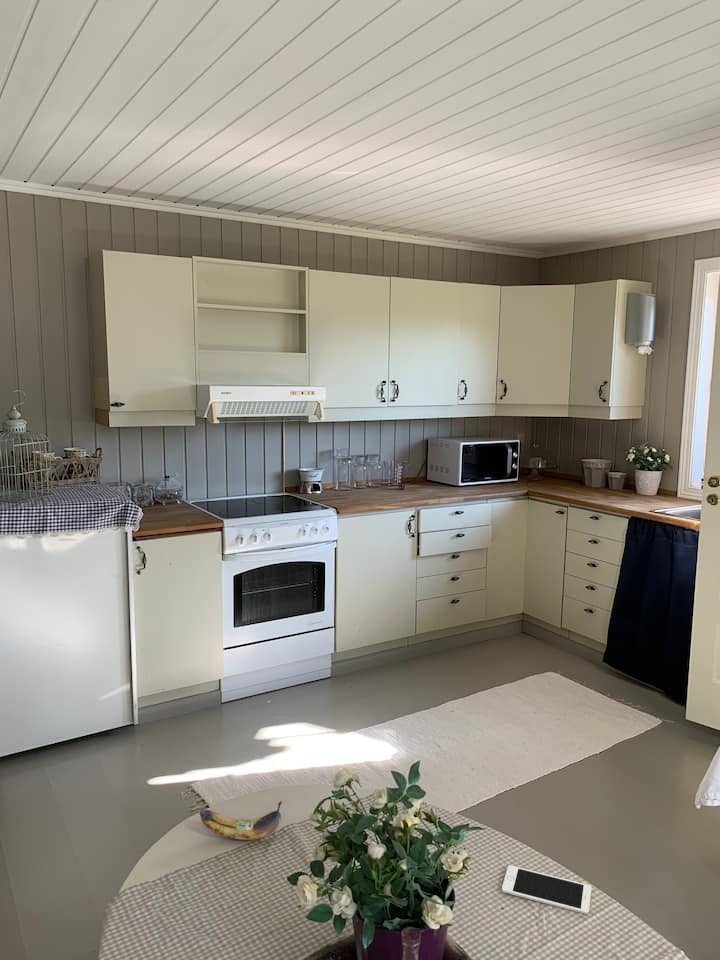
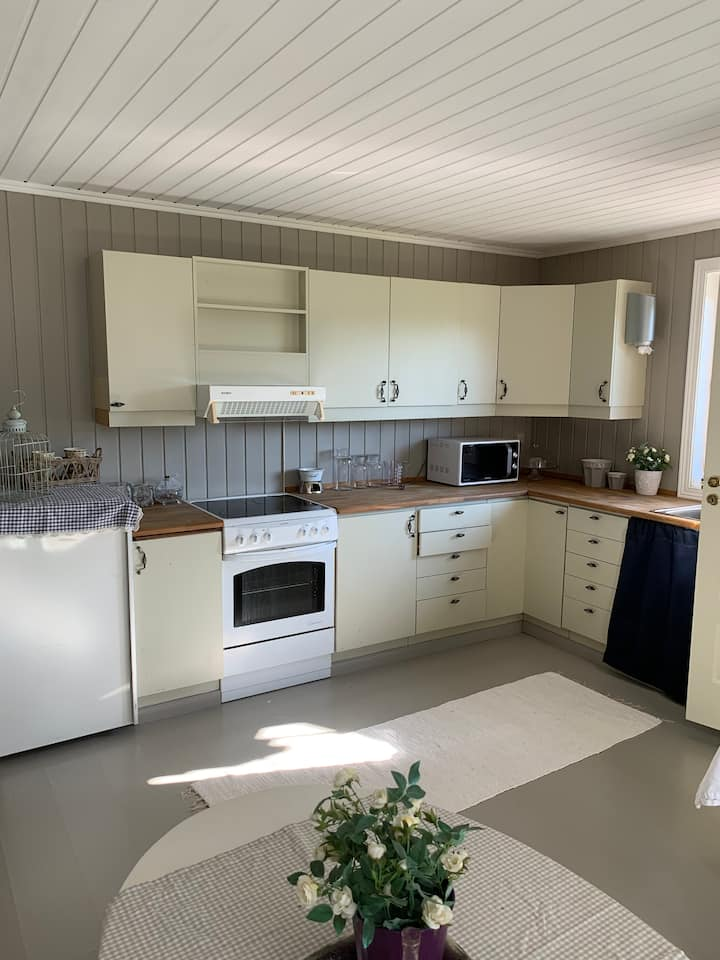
- cell phone [501,864,592,915]
- banana [198,799,284,841]
